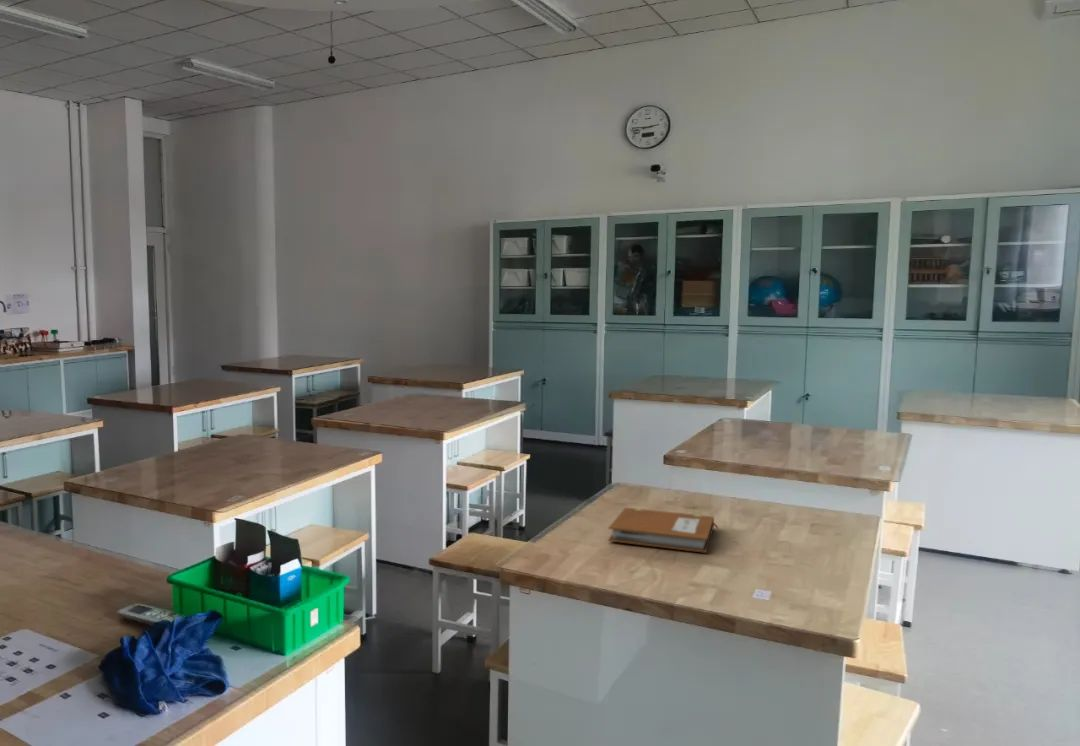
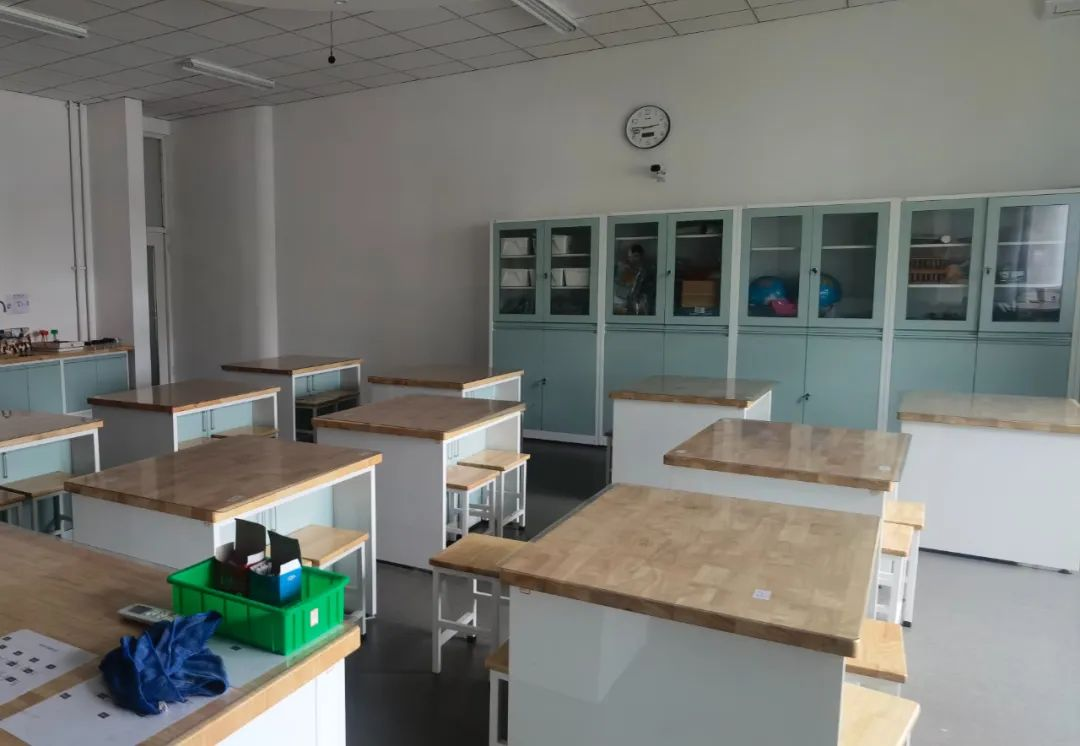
- notebook [607,506,719,554]
